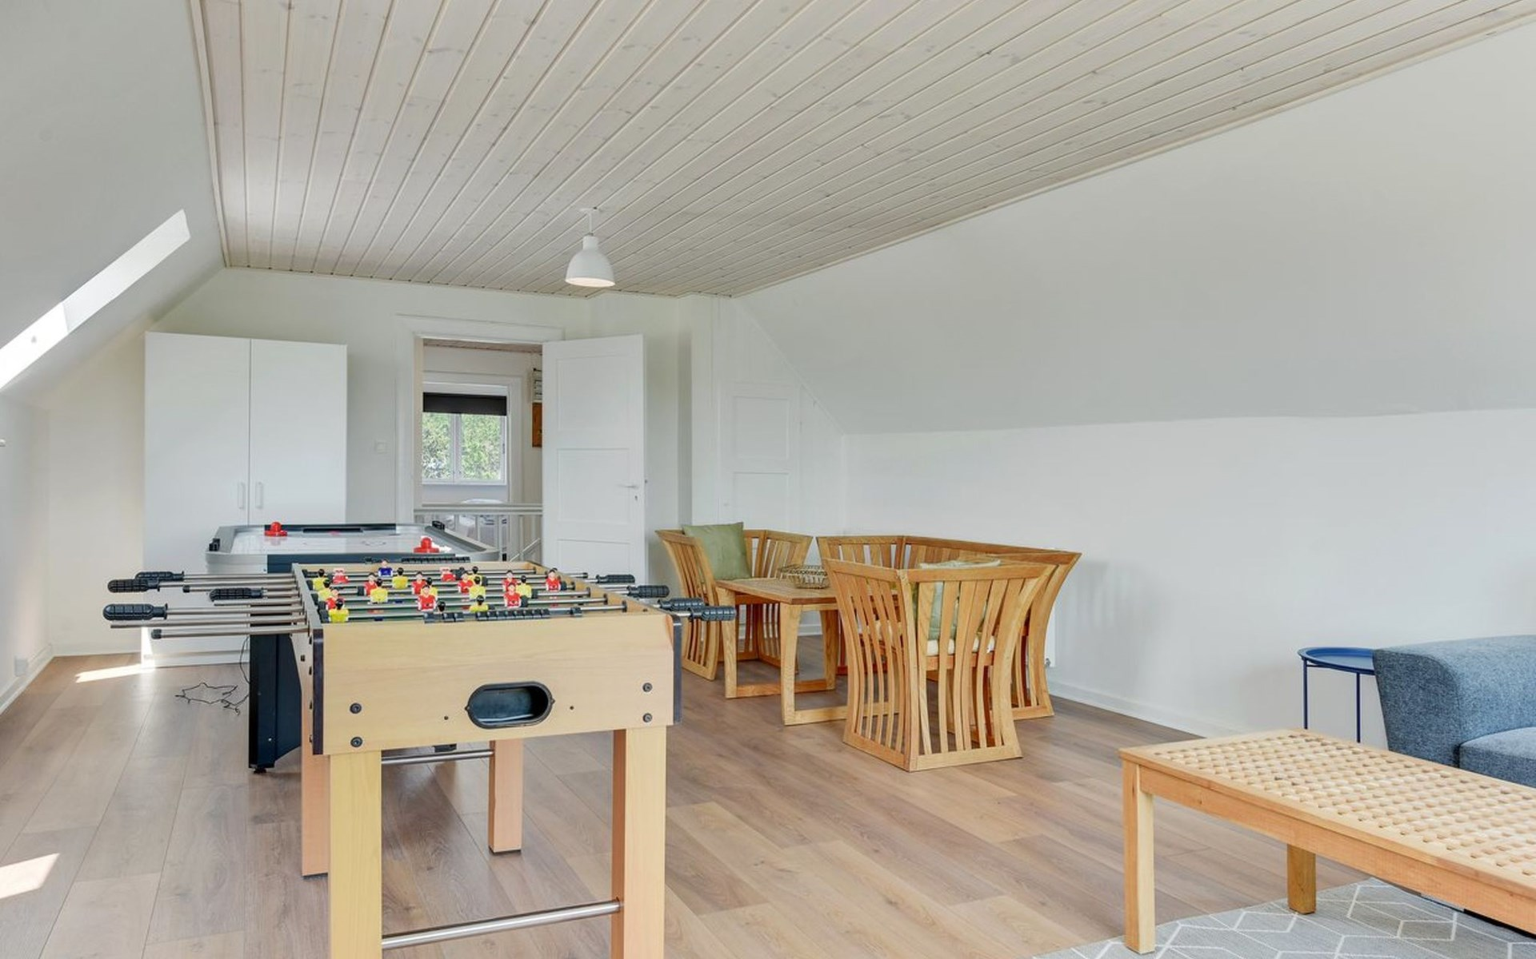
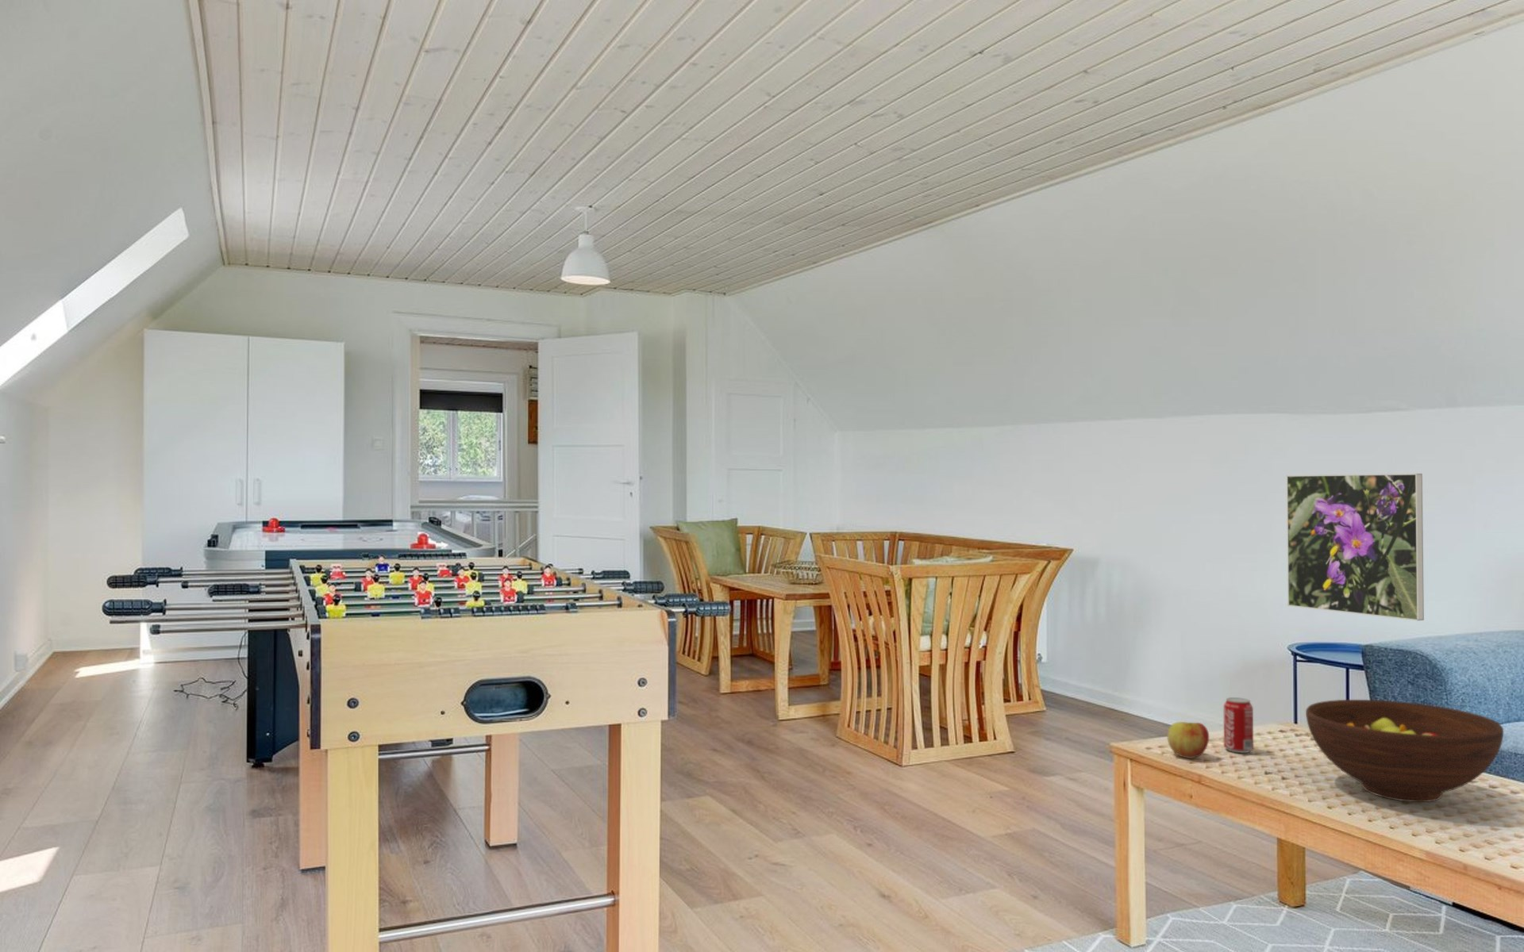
+ beverage can [1223,696,1254,753]
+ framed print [1286,473,1425,621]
+ apple [1166,722,1210,759]
+ fruit bowl [1305,699,1504,803]
